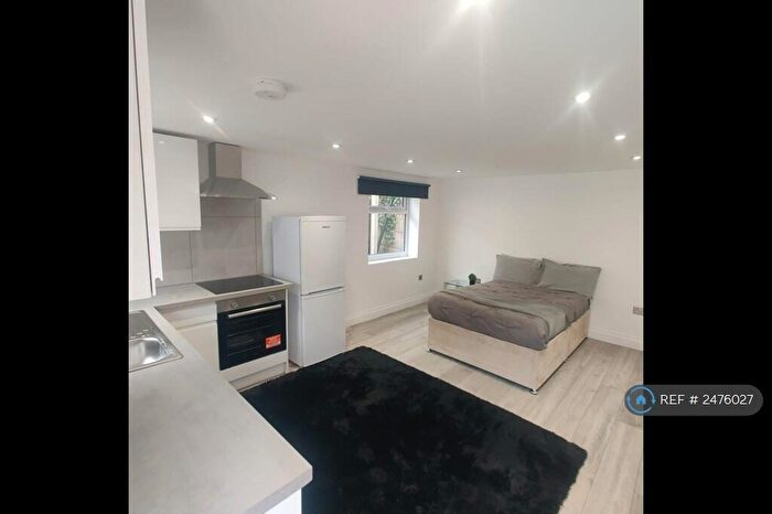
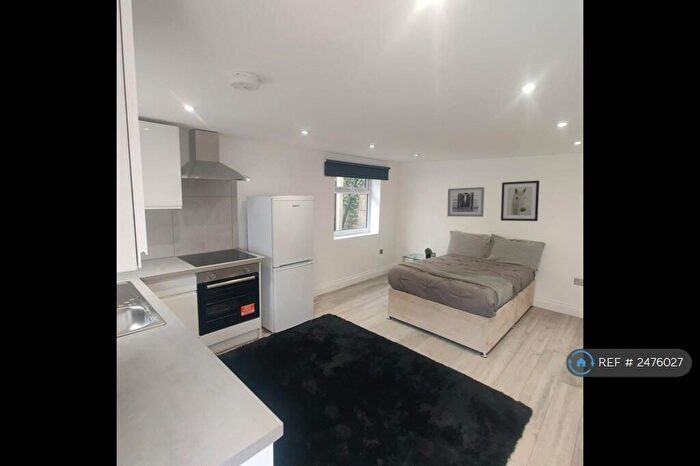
+ wall art [446,186,485,218]
+ wall art [500,180,540,222]
